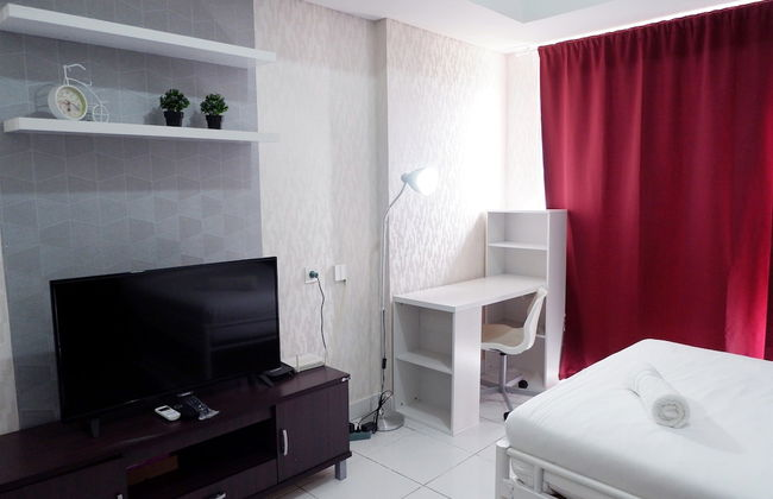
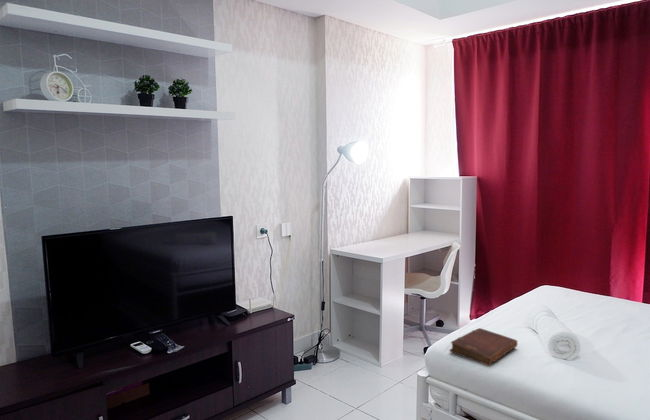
+ diary [448,327,519,366]
